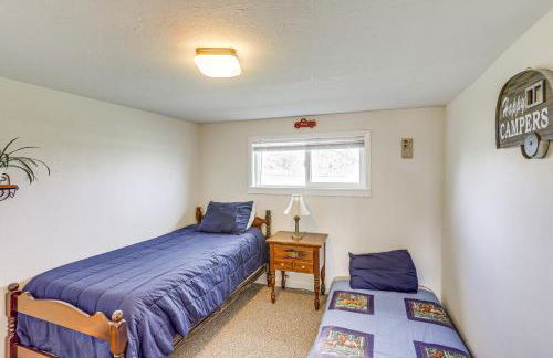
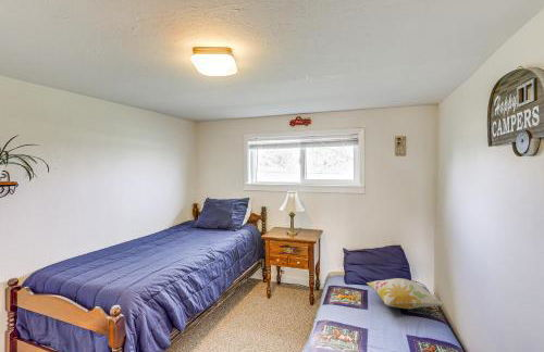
+ decorative pillow [366,277,445,310]
